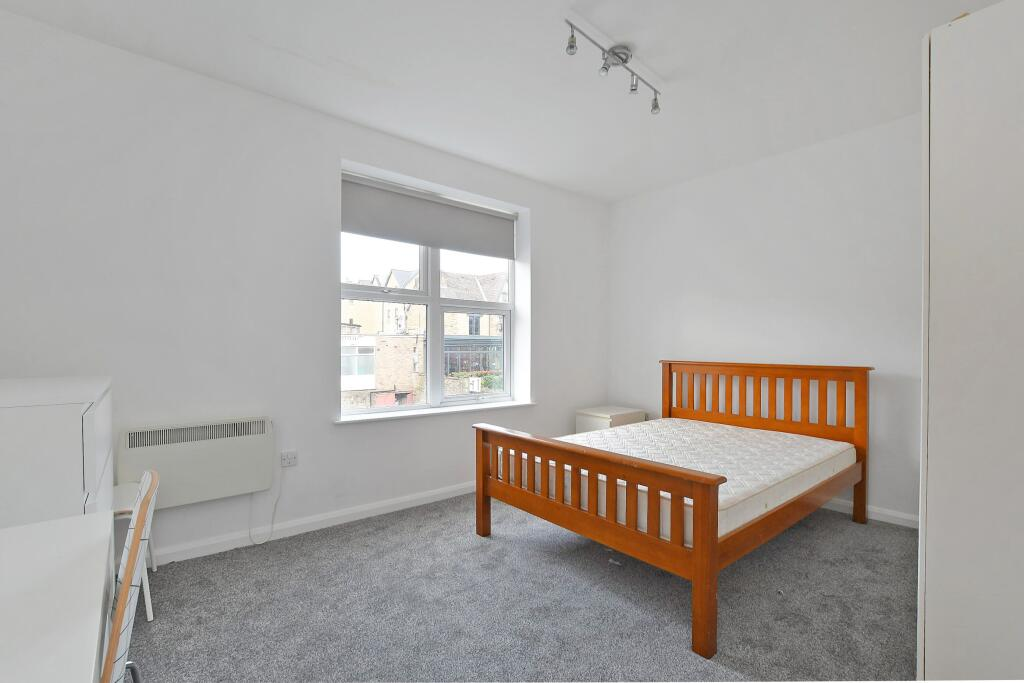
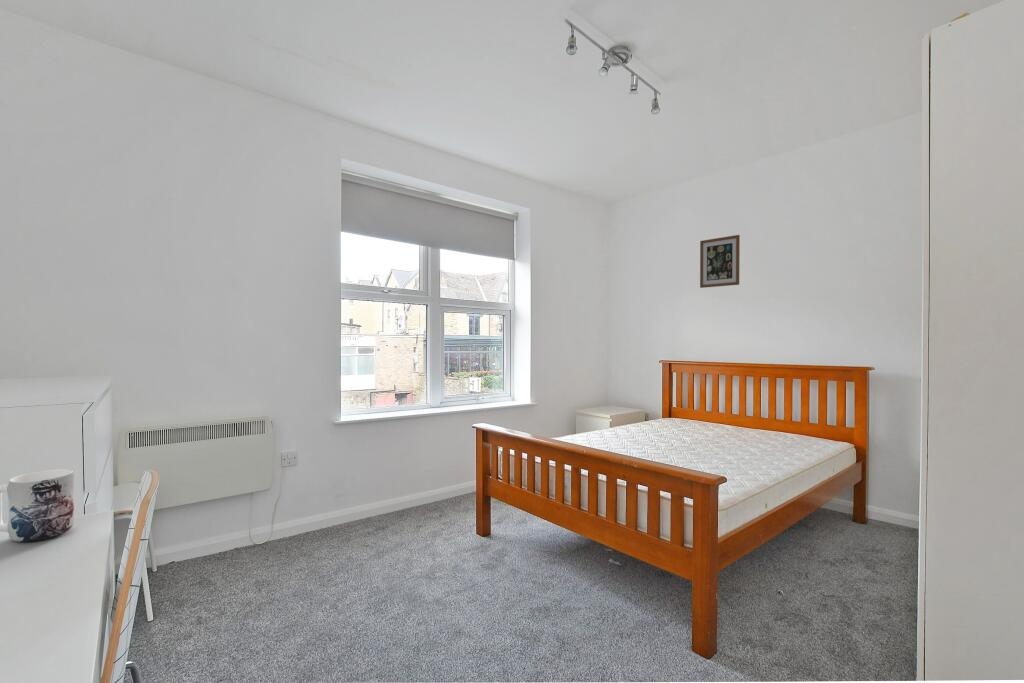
+ wall art [699,234,741,289]
+ mug [0,468,75,543]
